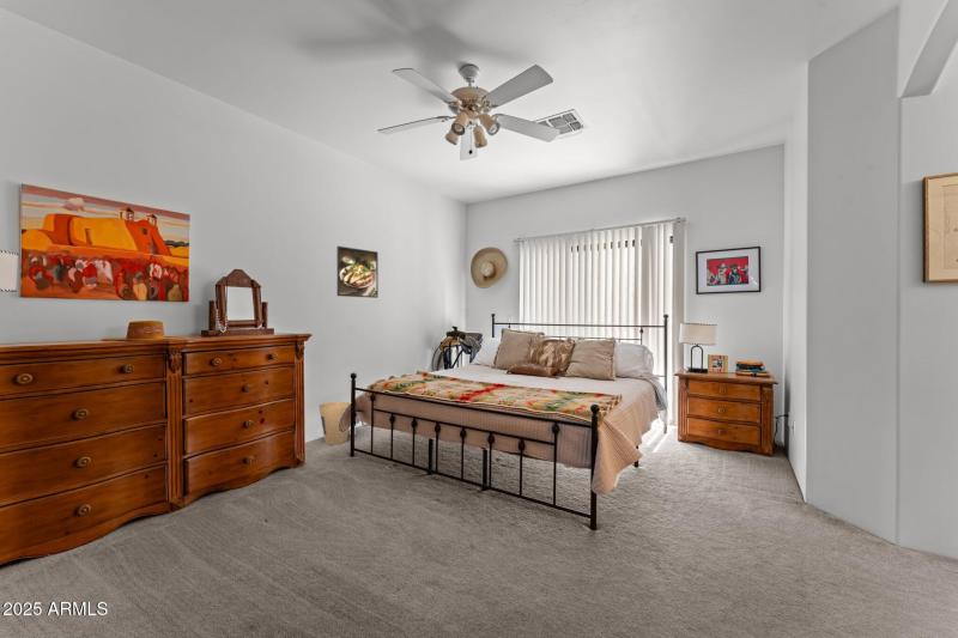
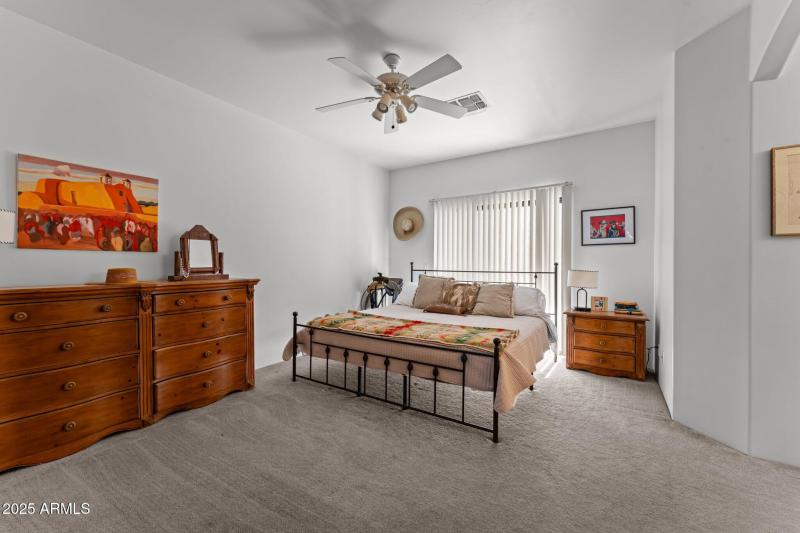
- trash can [319,401,350,445]
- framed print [335,245,380,299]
